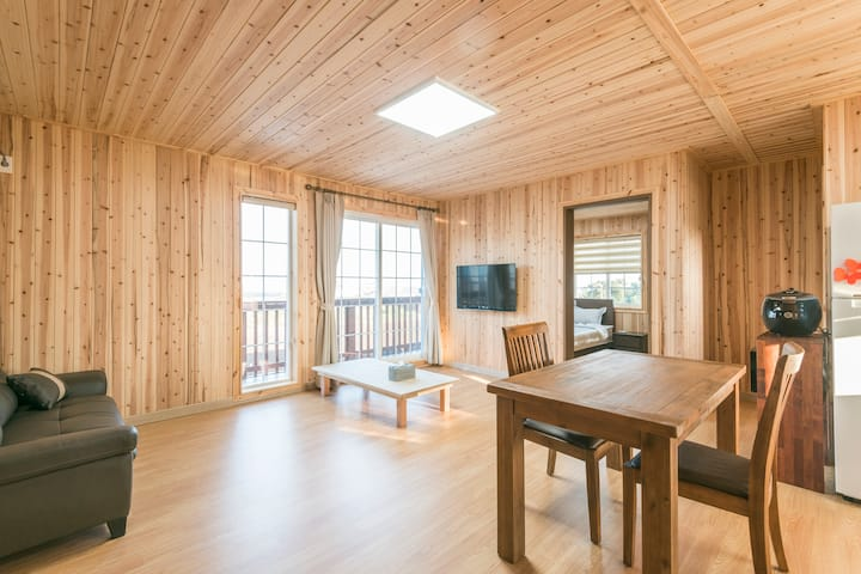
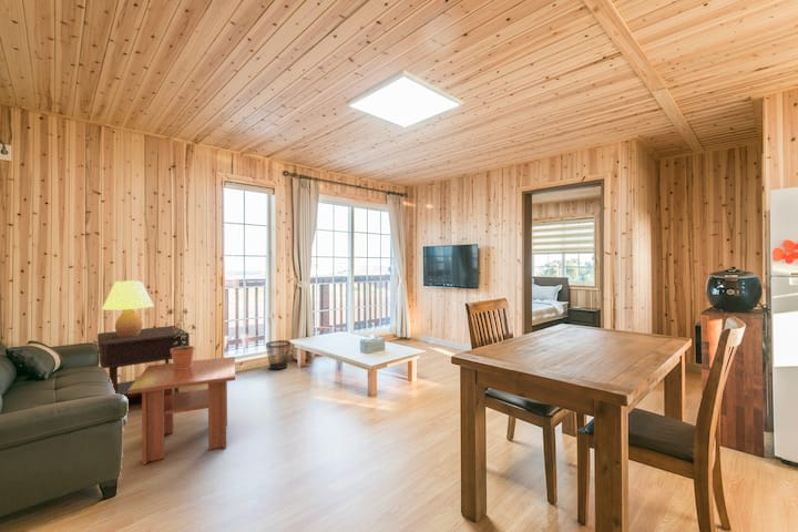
+ side table [96,325,191,397]
+ potted plant [165,307,197,369]
+ coffee table [127,356,236,466]
+ wastebasket [265,339,291,370]
+ table lamp [101,279,155,337]
